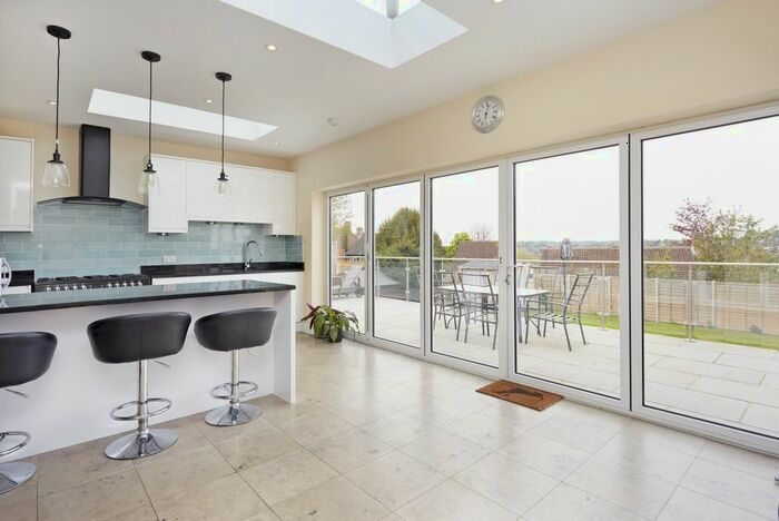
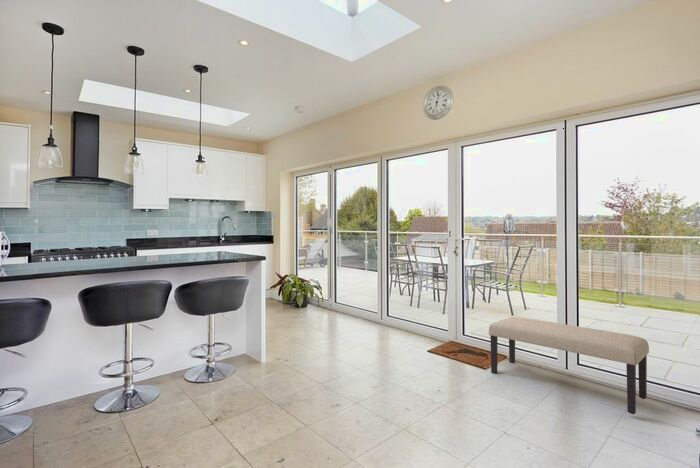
+ bench [488,316,650,415]
